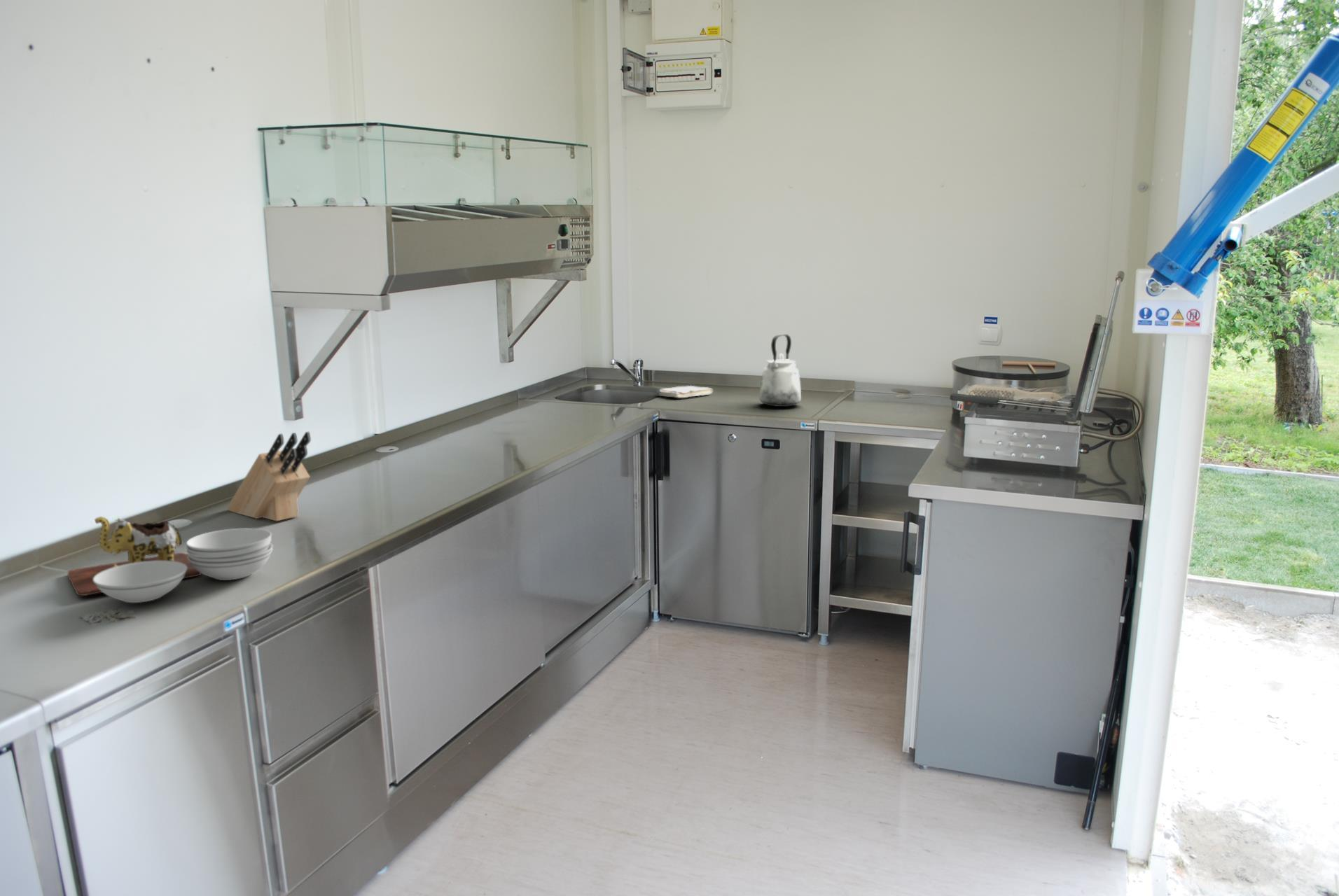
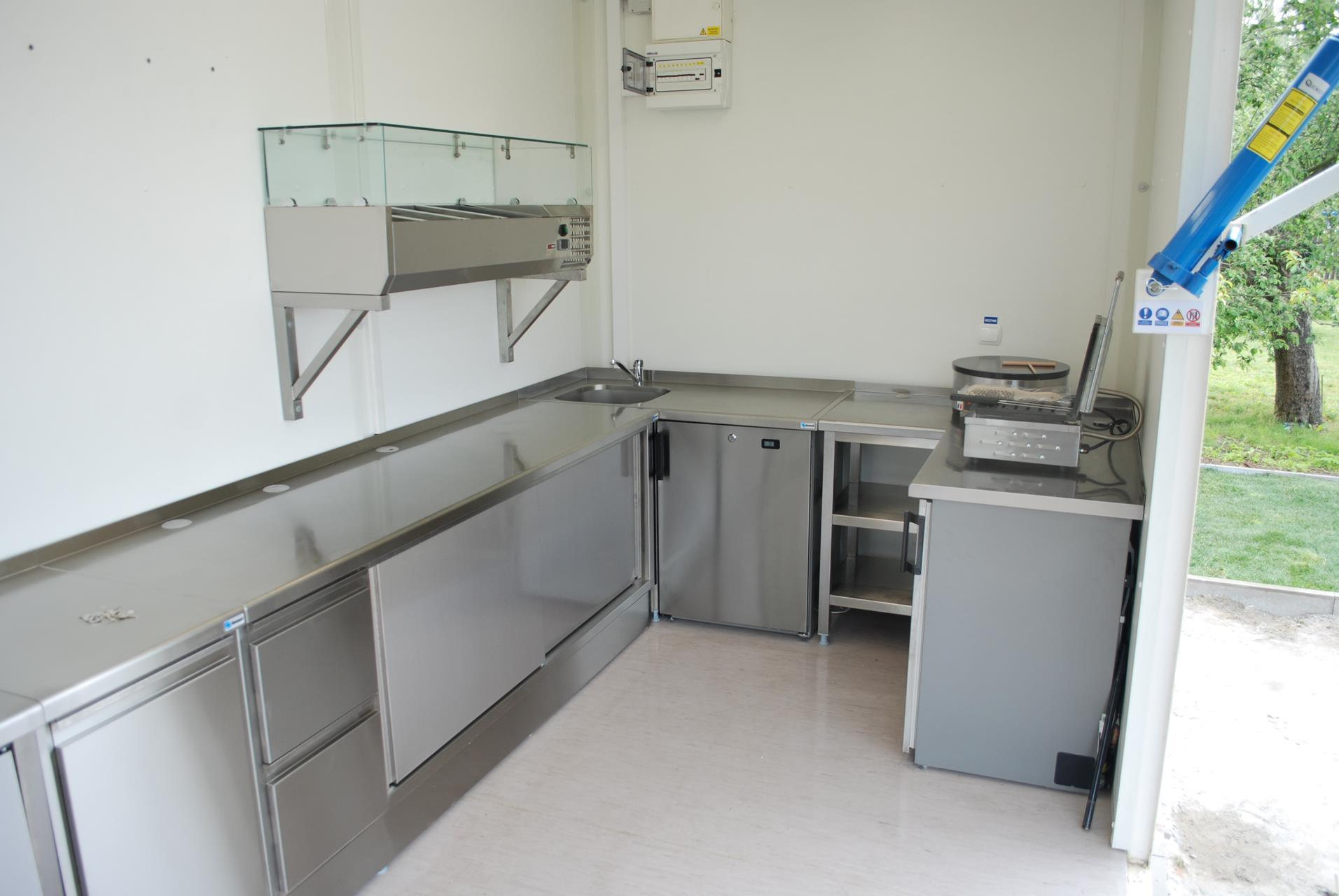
- cutting board [67,516,274,603]
- washcloth [658,385,714,398]
- kettle [758,333,802,407]
- knife block [226,431,312,521]
